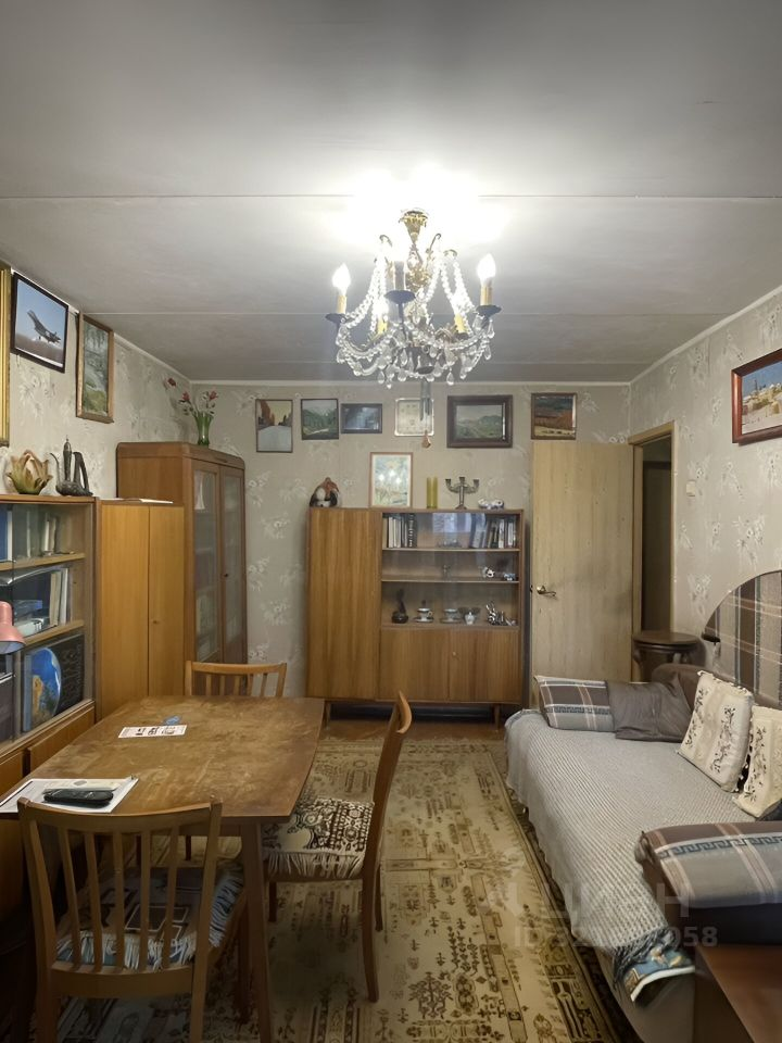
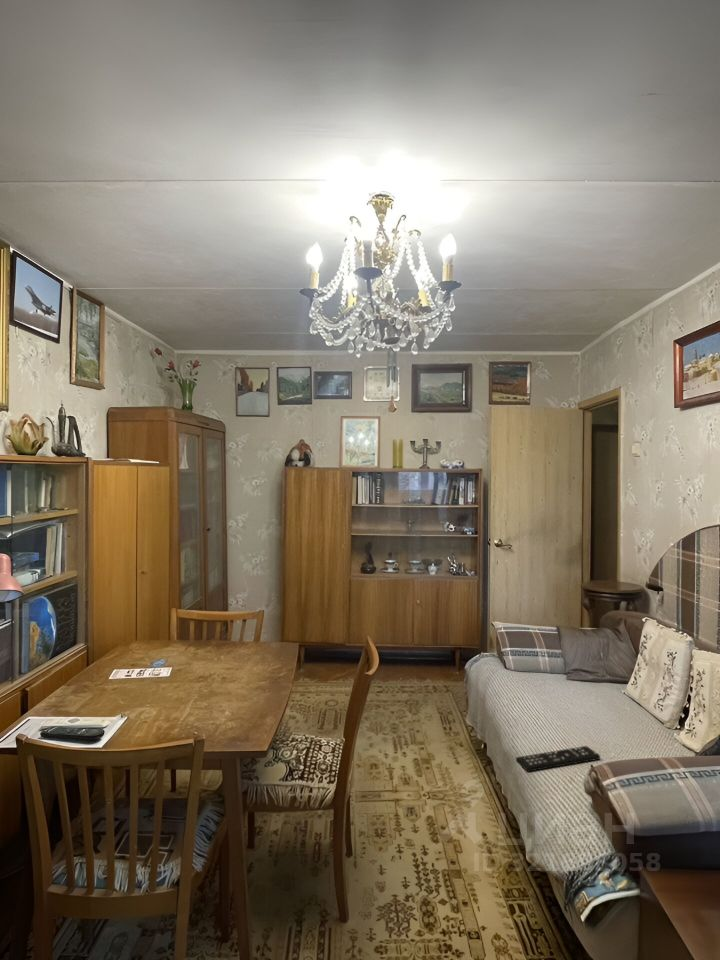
+ remote control [515,745,601,773]
